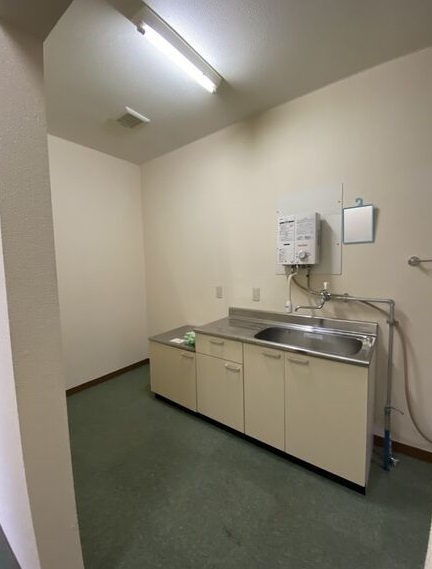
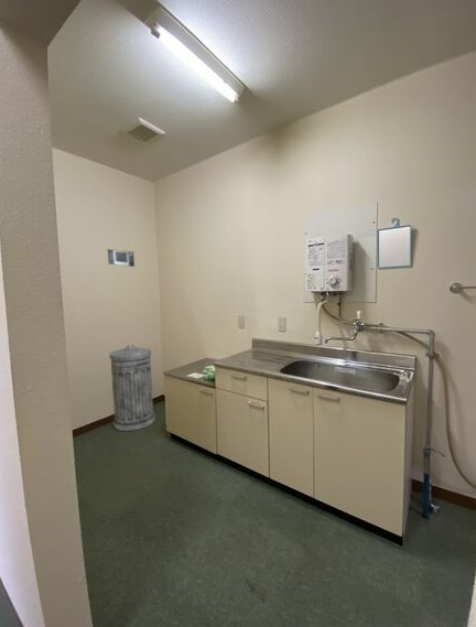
+ calendar [106,248,136,268]
+ trash can [108,343,156,432]
